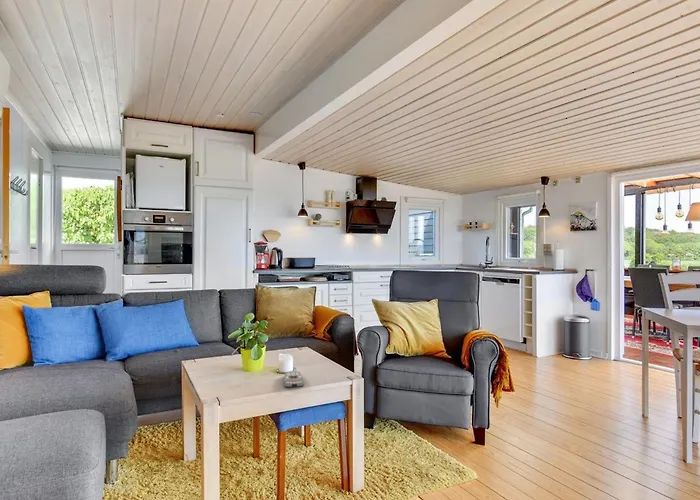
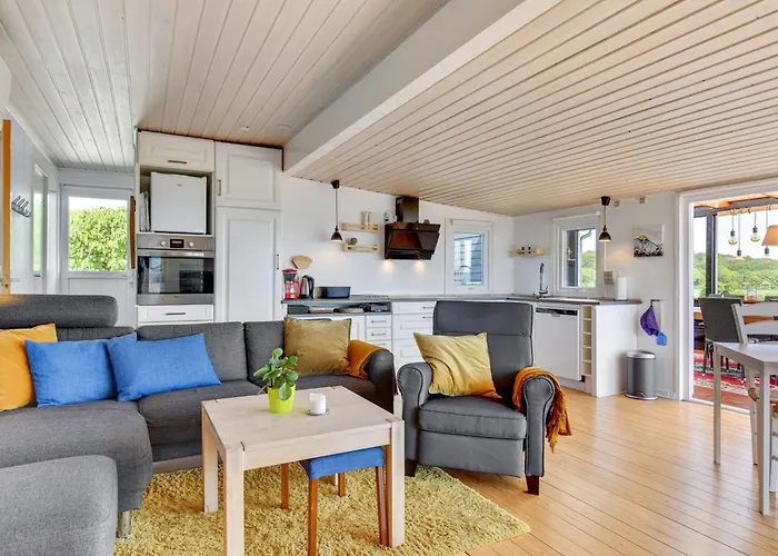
- remote control [283,370,305,389]
